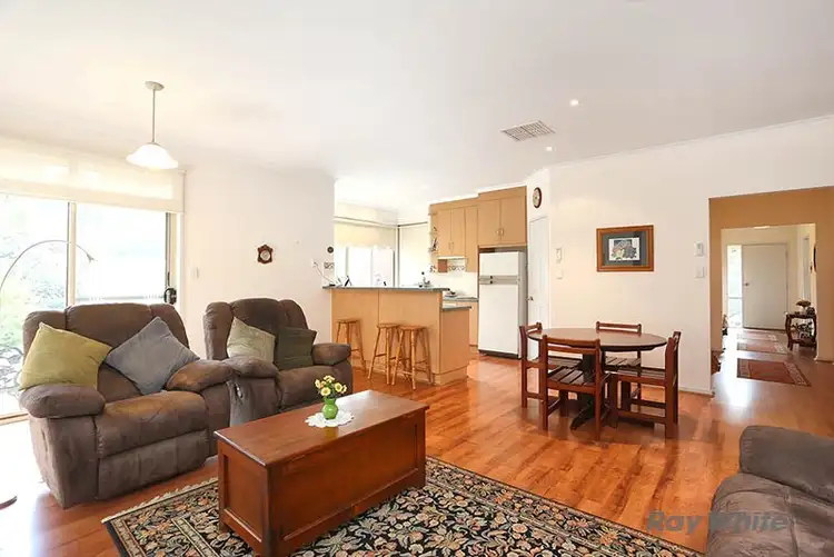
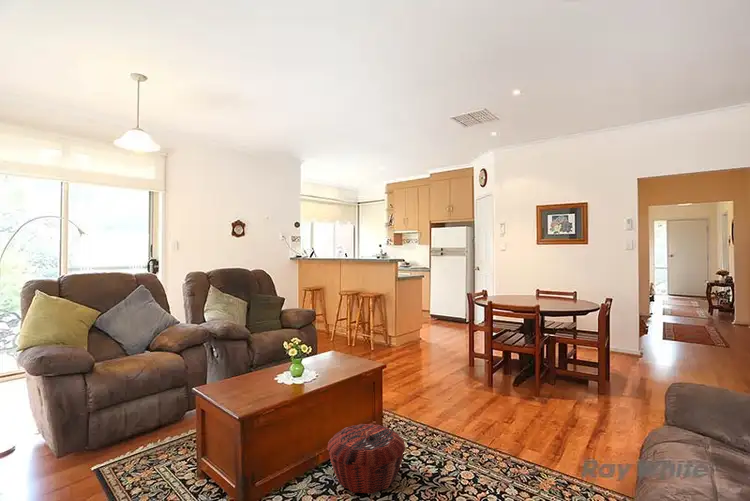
+ woven basket [326,423,407,495]
